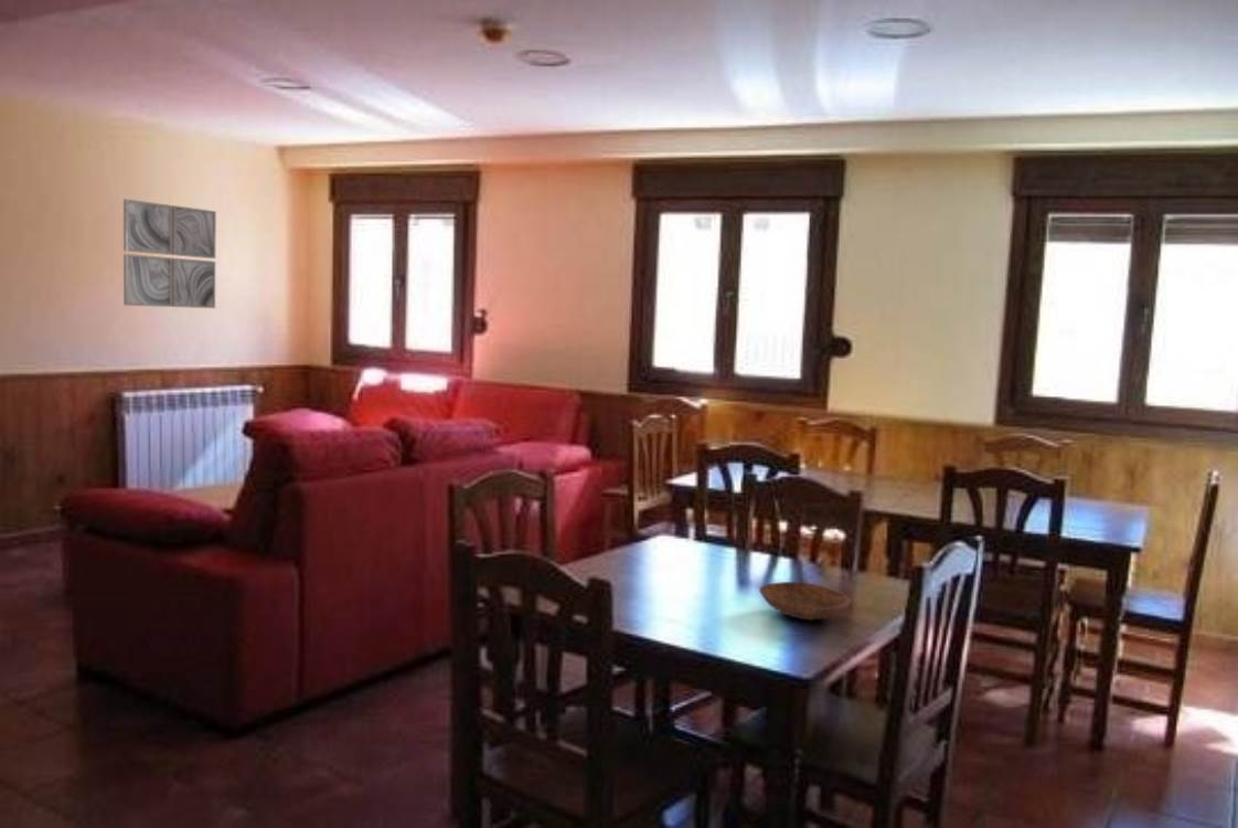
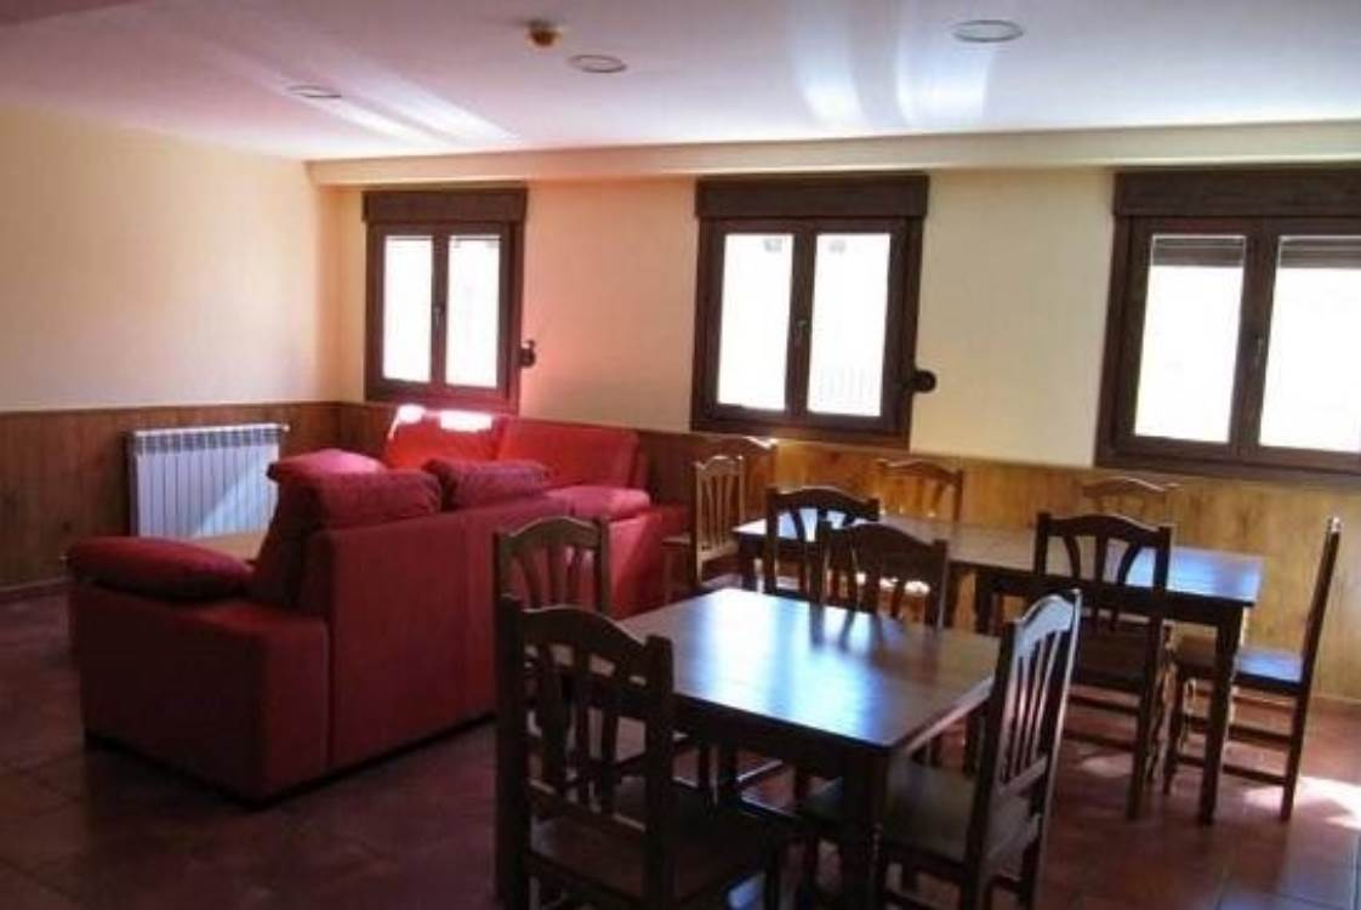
- wall art [122,198,217,309]
- bowl [758,581,852,622]
